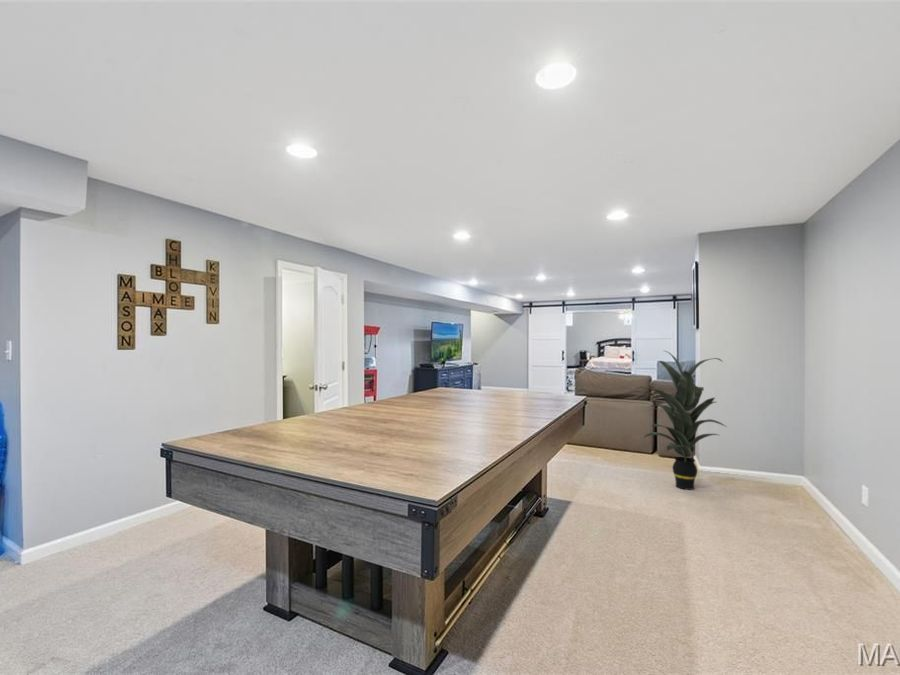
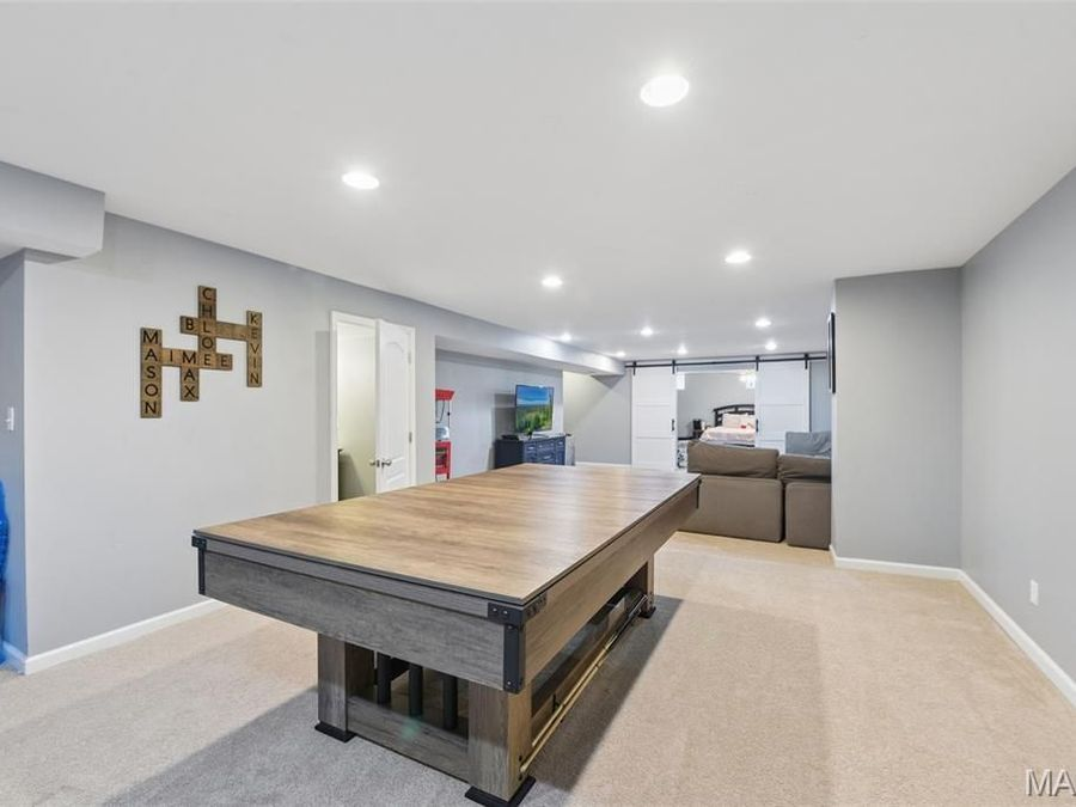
- indoor plant [634,350,727,491]
